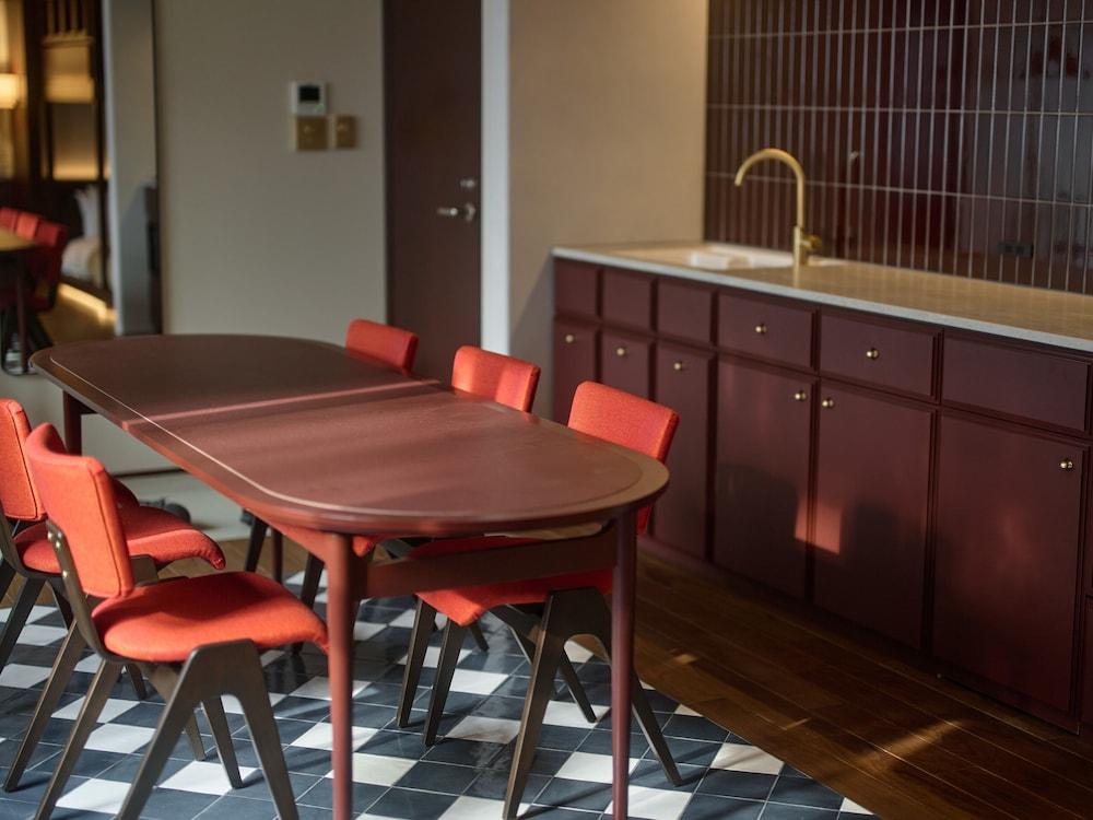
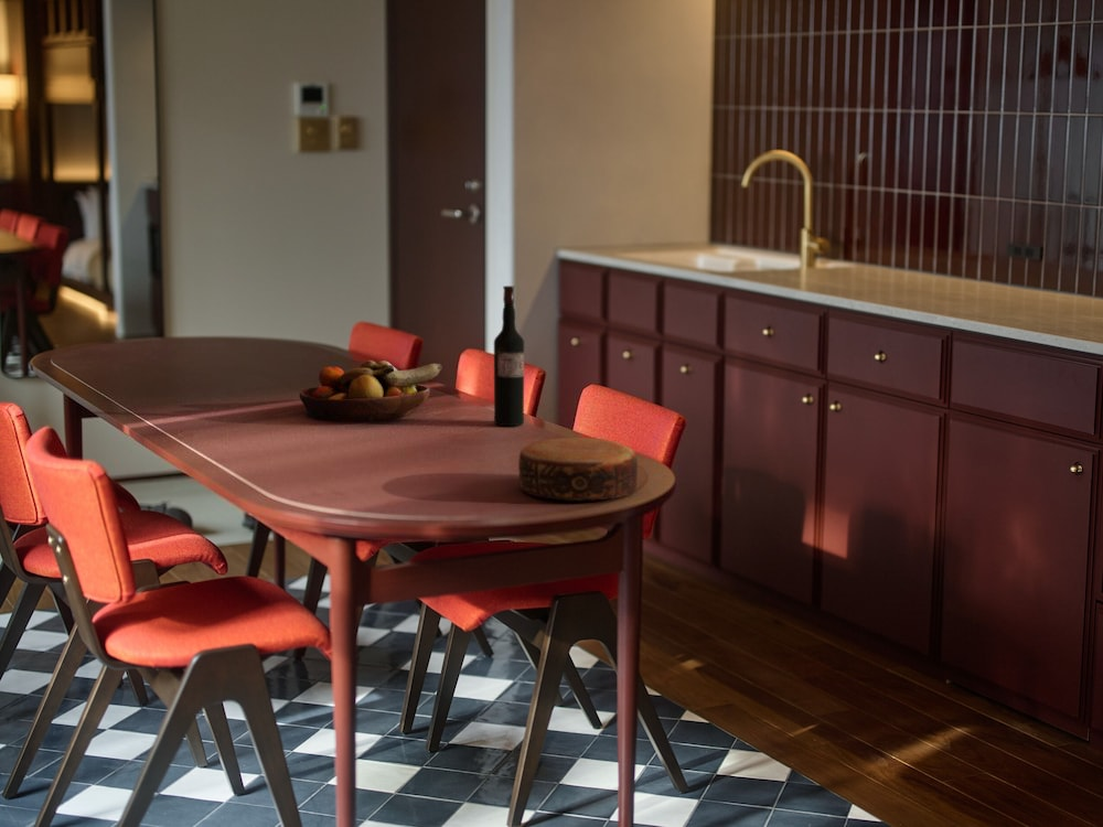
+ bowl [517,437,639,502]
+ fruit bowl [299,359,443,422]
+ wine bottle [493,284,525,427]
